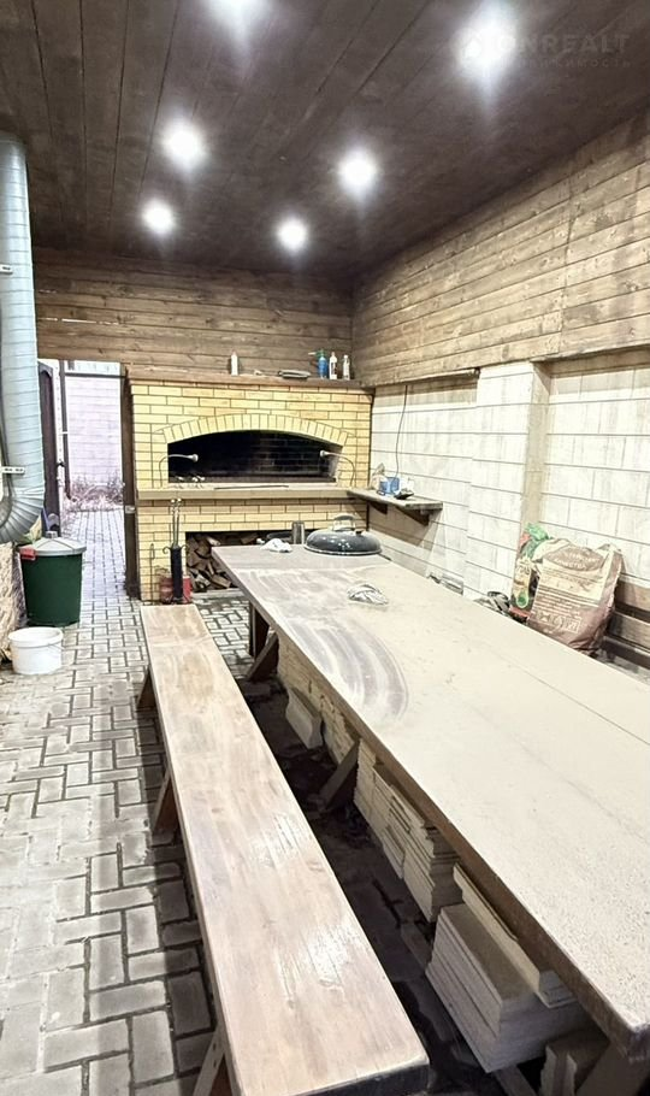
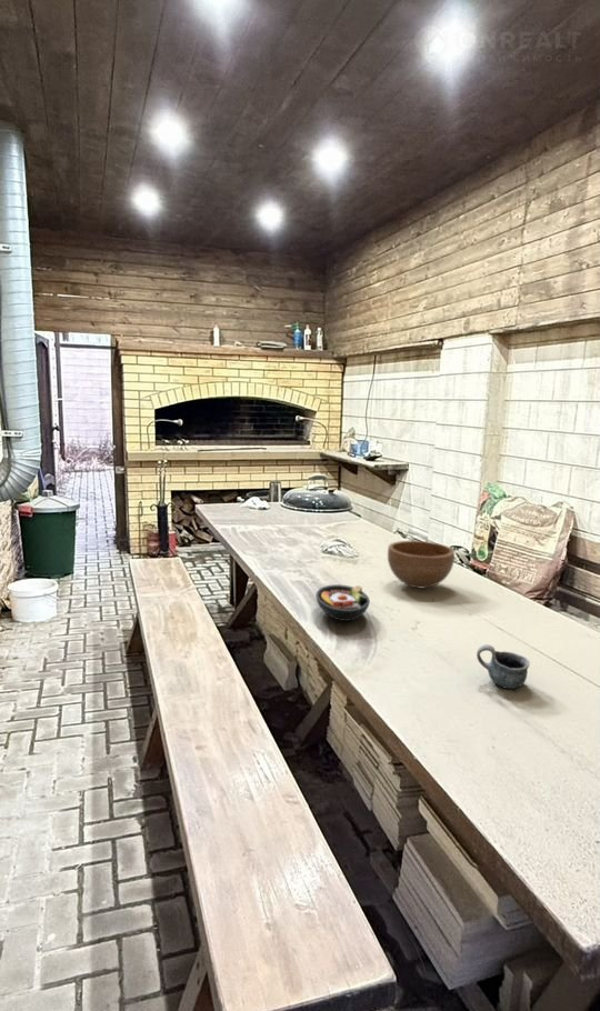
+ bowl [387,540,456,589]
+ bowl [314,583,371,622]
+ mug [476,643,531,690]
